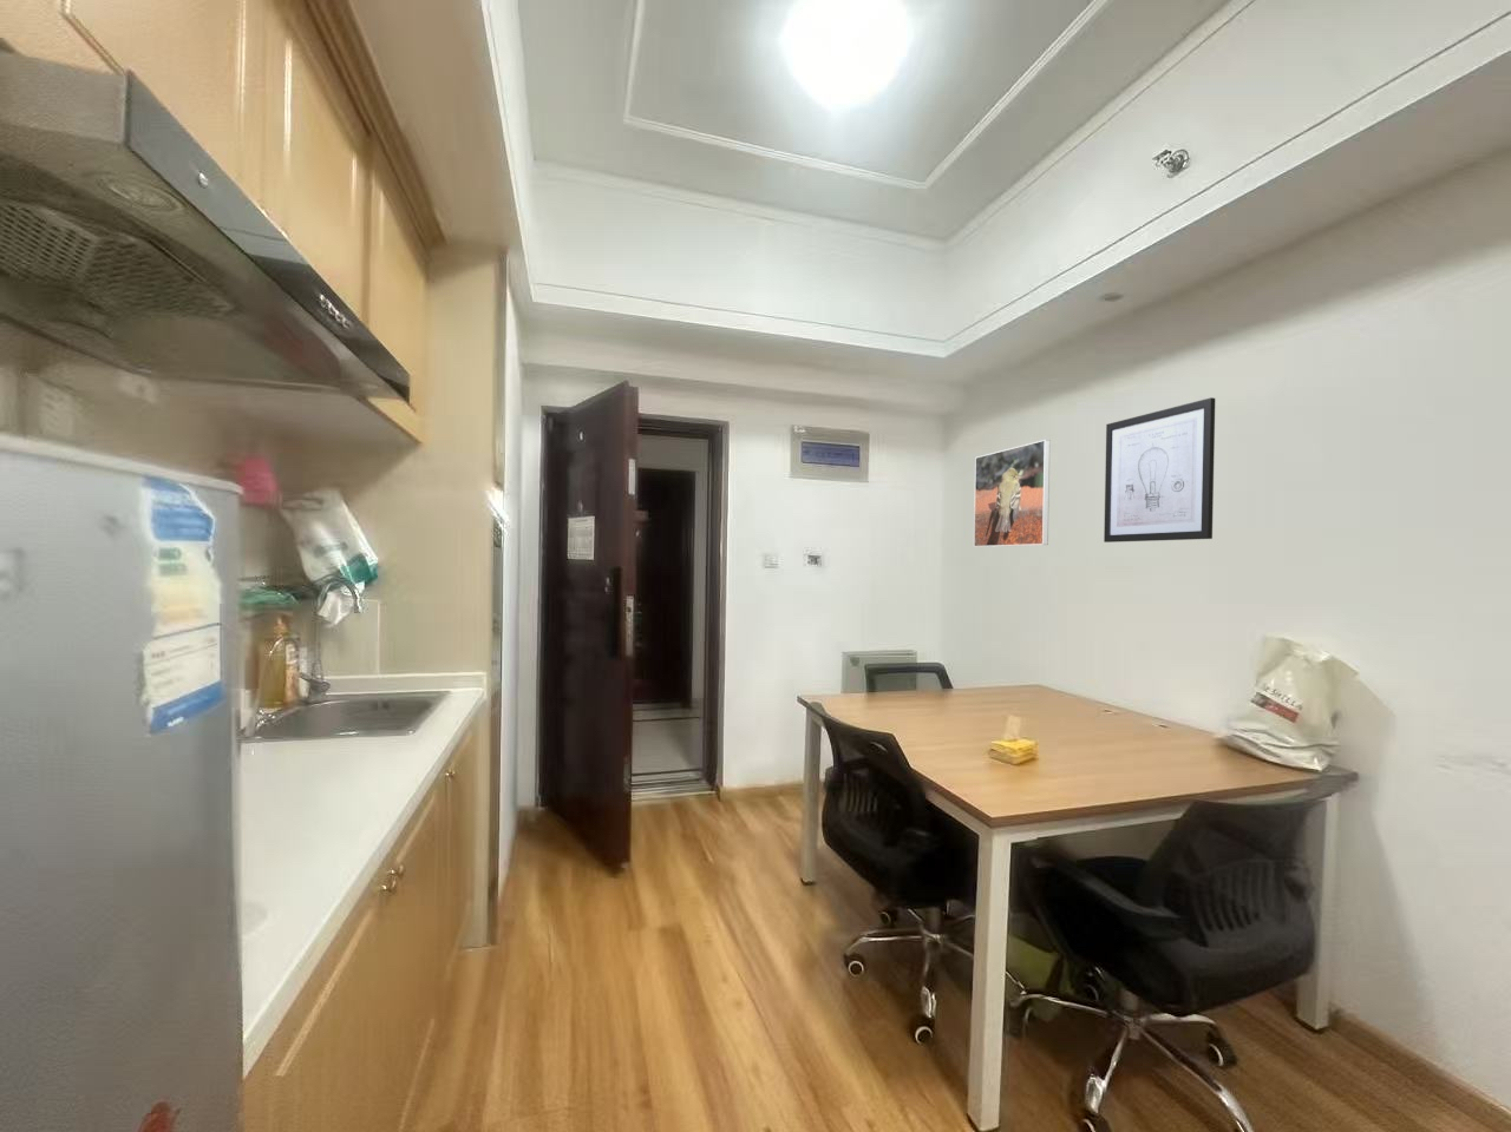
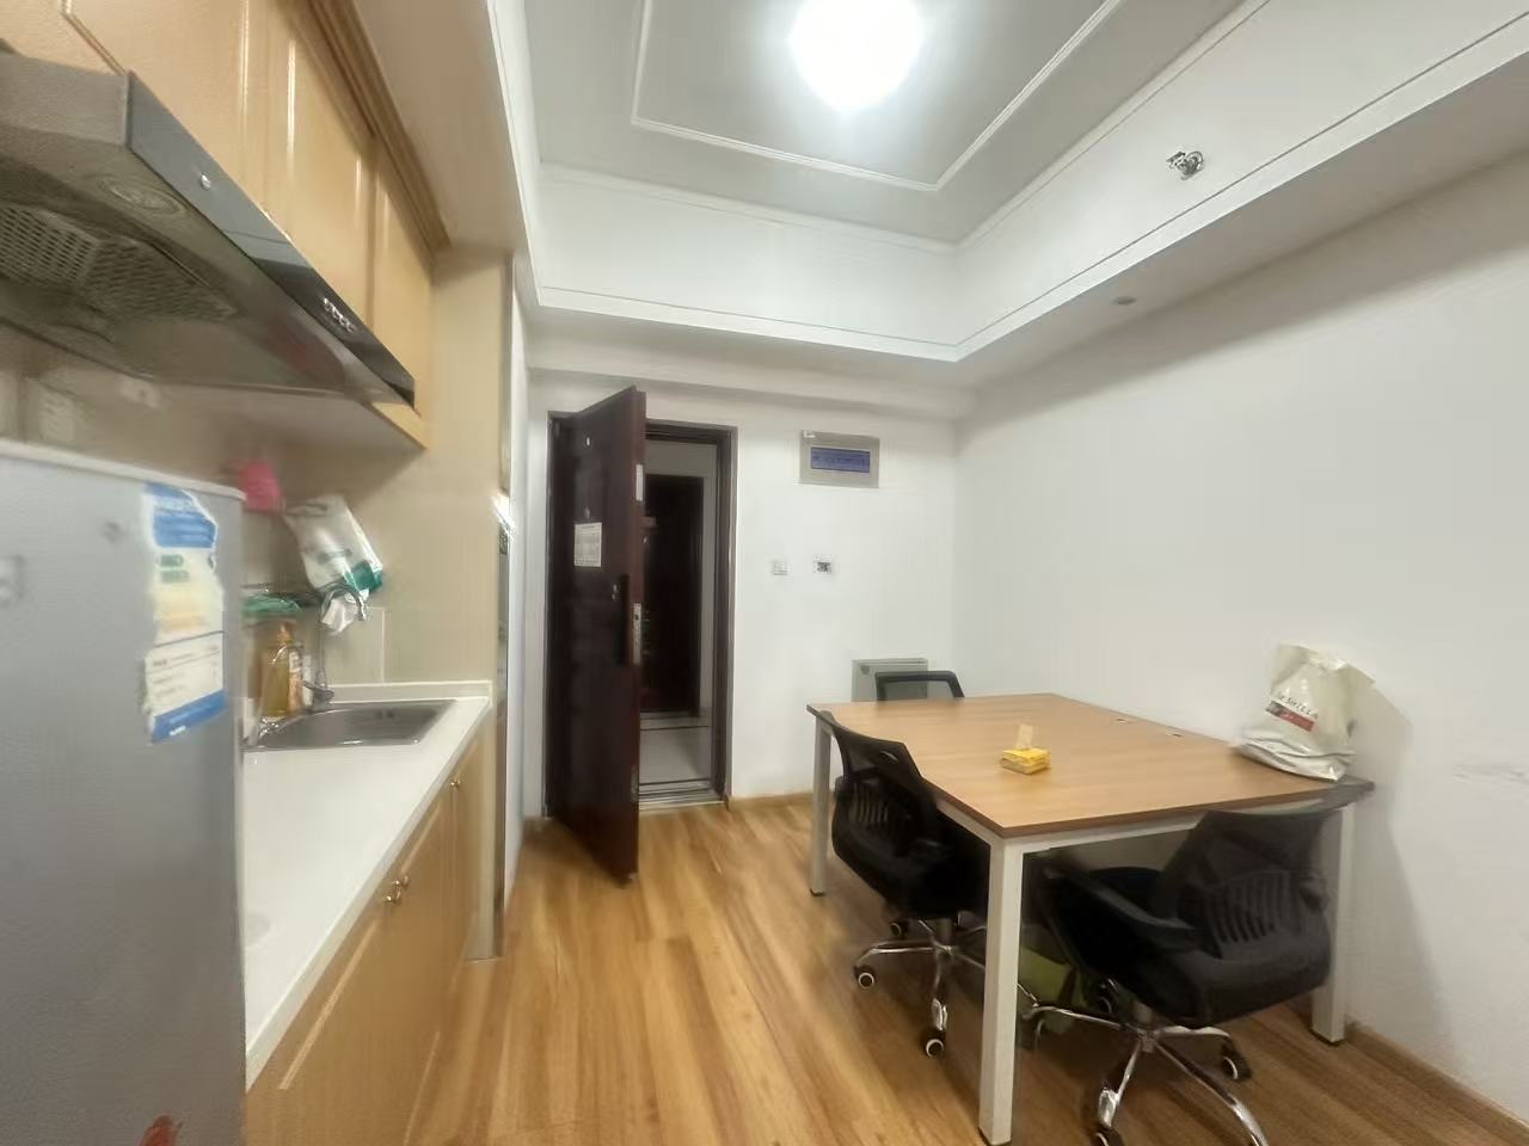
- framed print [973,439,1052,548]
- wall art [1103,396,1216,543]
